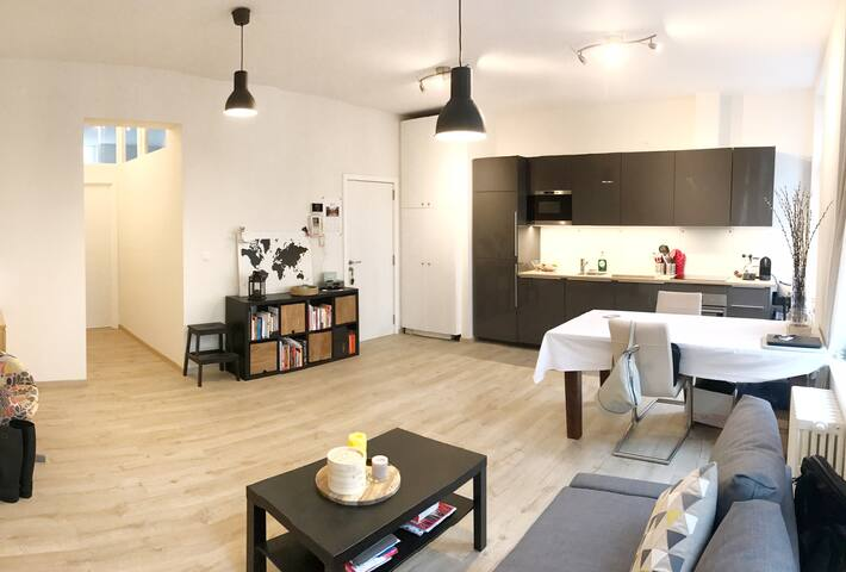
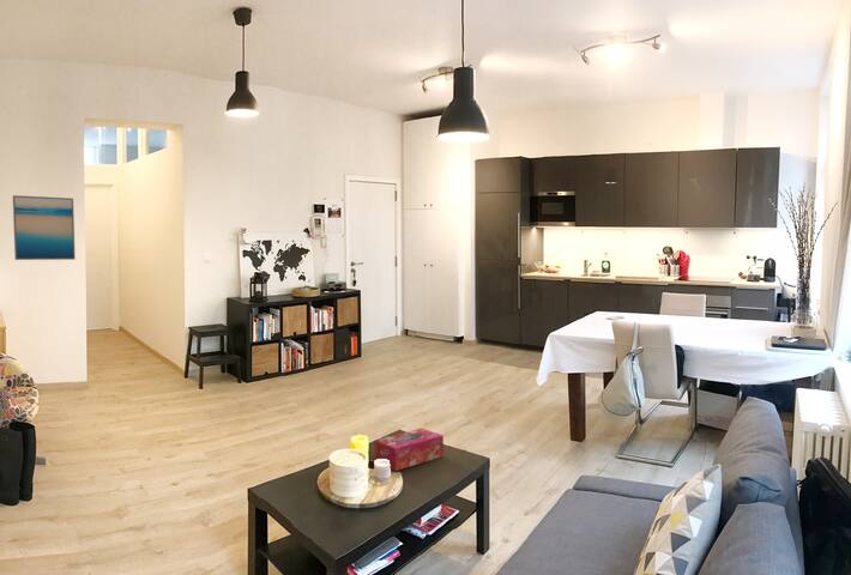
+ wall art [12,194,77,261]
+ tissue box [373,428,445,472]
